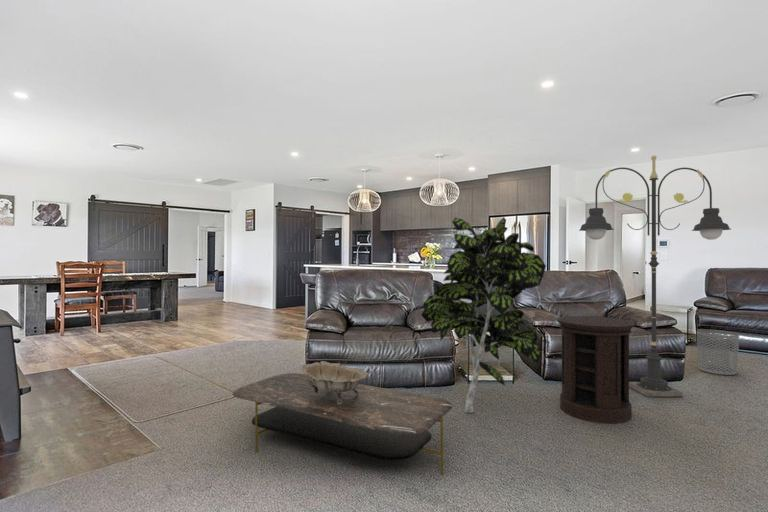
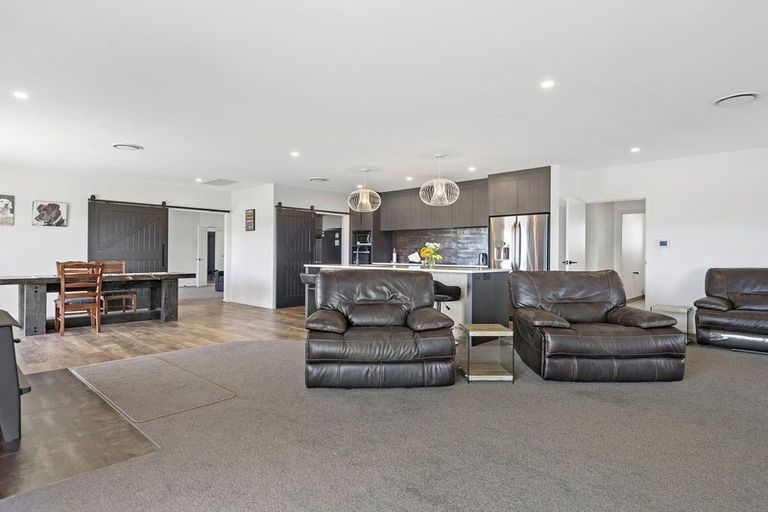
- waste bin [696,329,740,376]
- indoor plant [420,216,547,414]
- coffee table [232,372,453,475]
- decorative bowl [300,360,370,405]
- floor lamp [579,155,732,398]
- side table [556,315,636,424]
